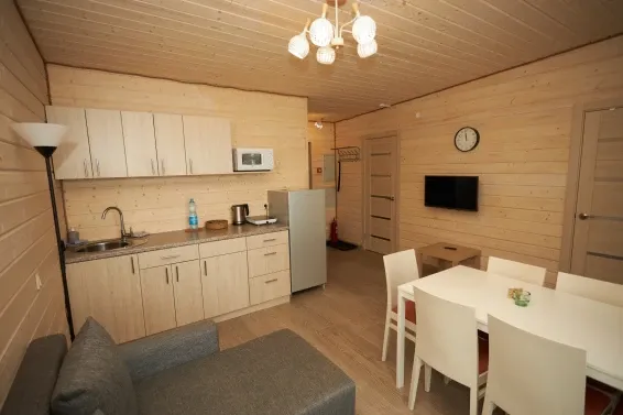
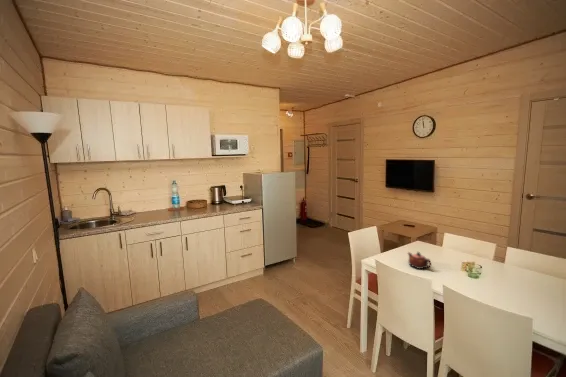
+ teapot [407,251,432,270]
